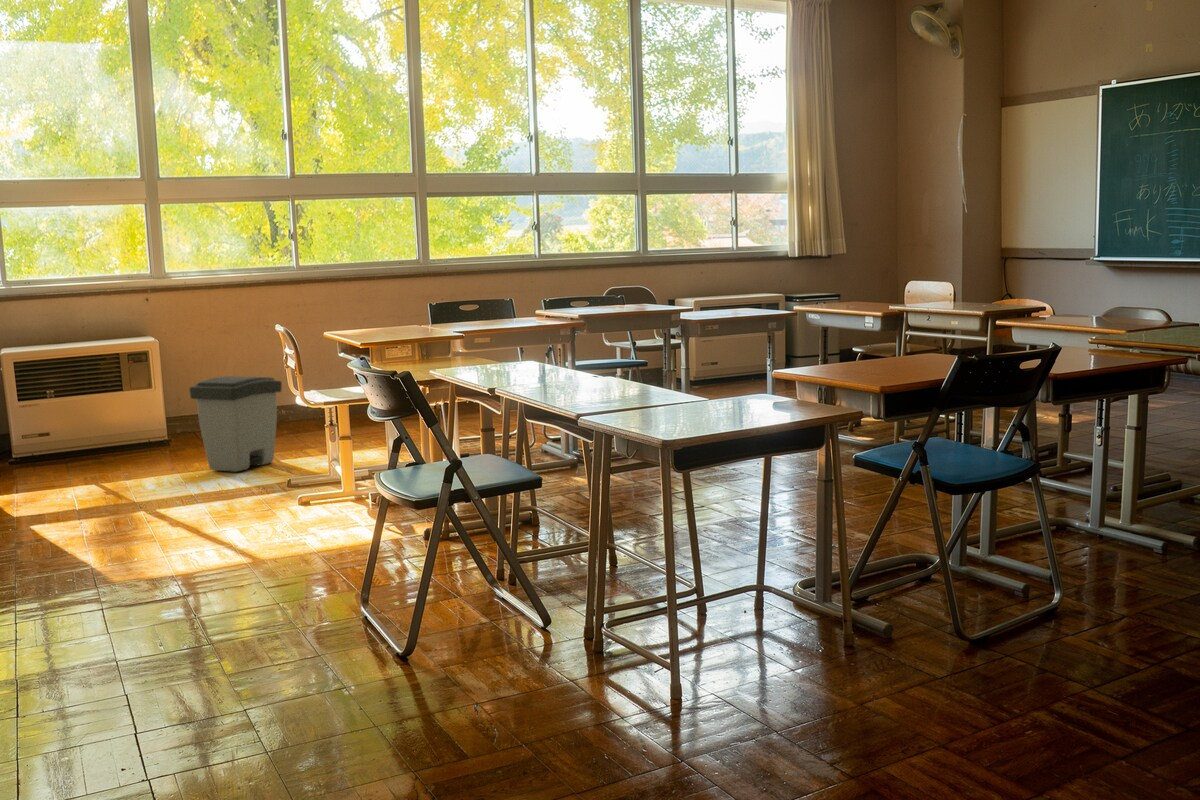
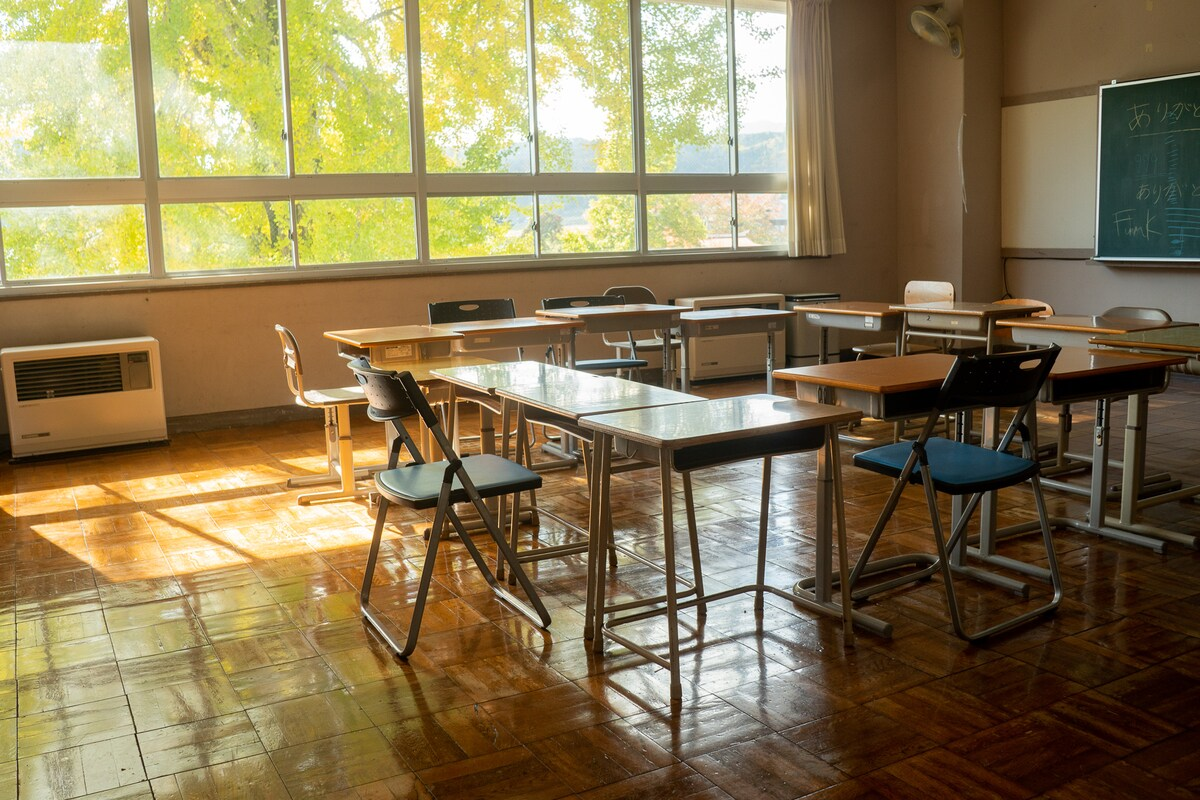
- trash can [188,375,283,473]
